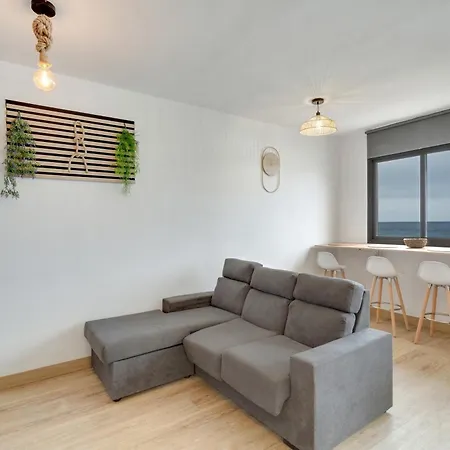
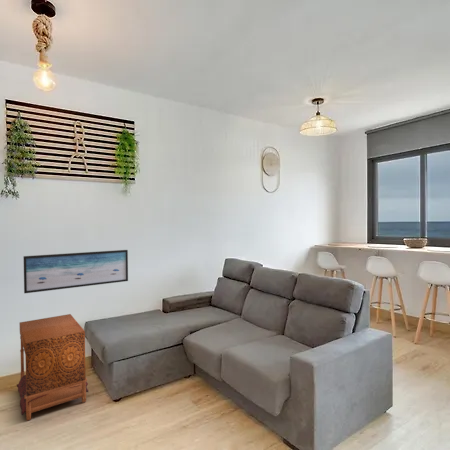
+ canopy bed [16,313,89,422]
+ wall art [23,249,129,294]
